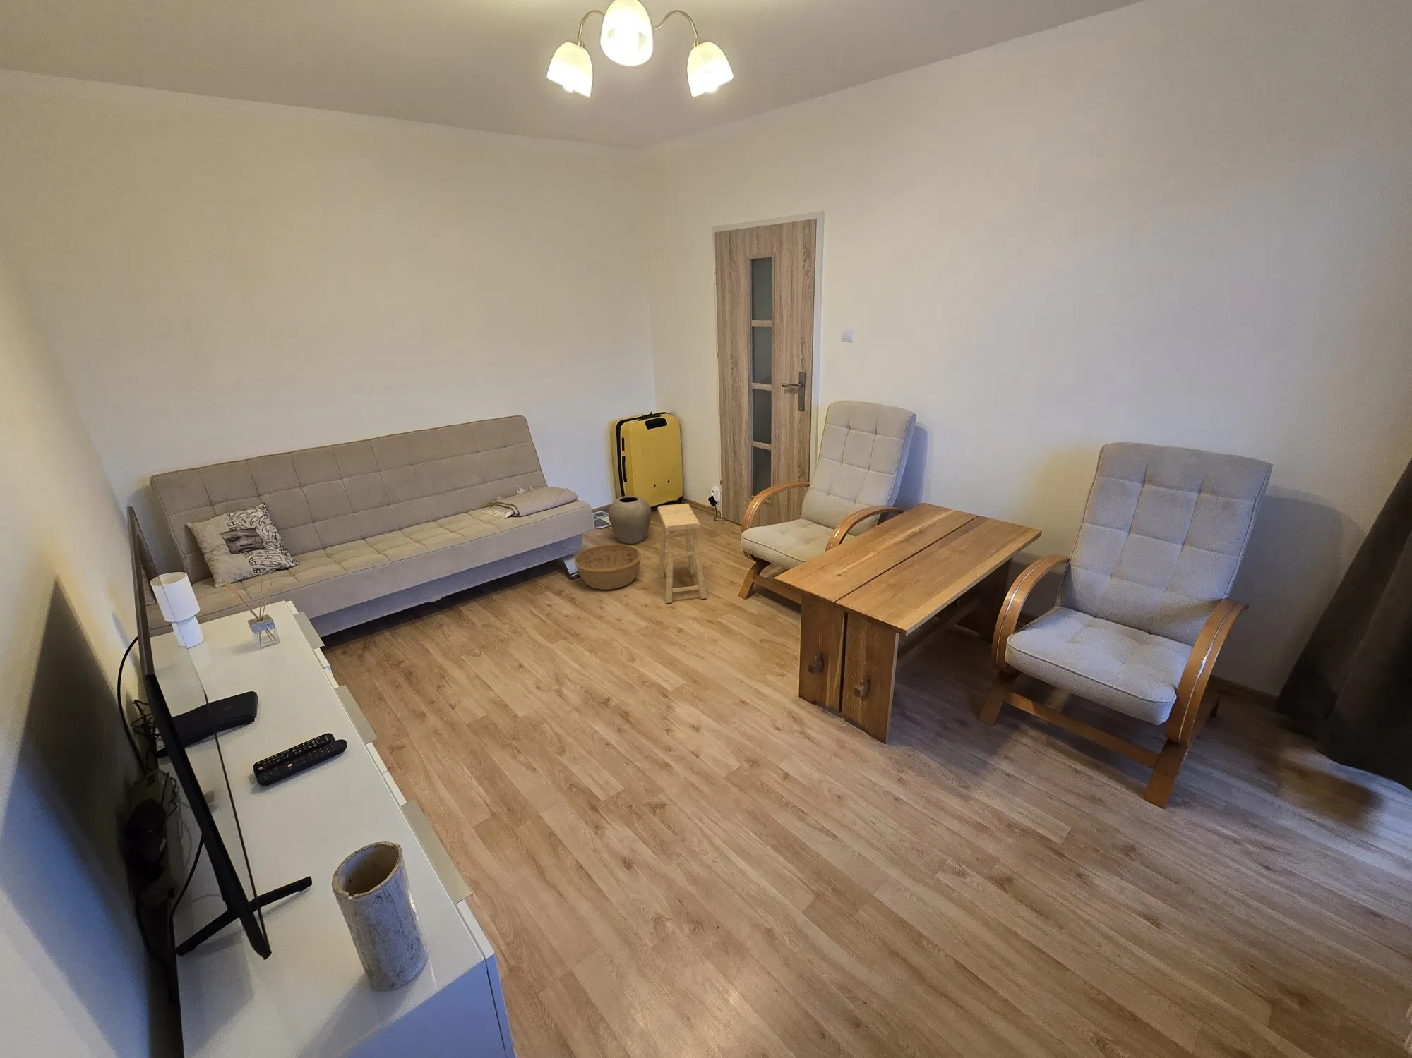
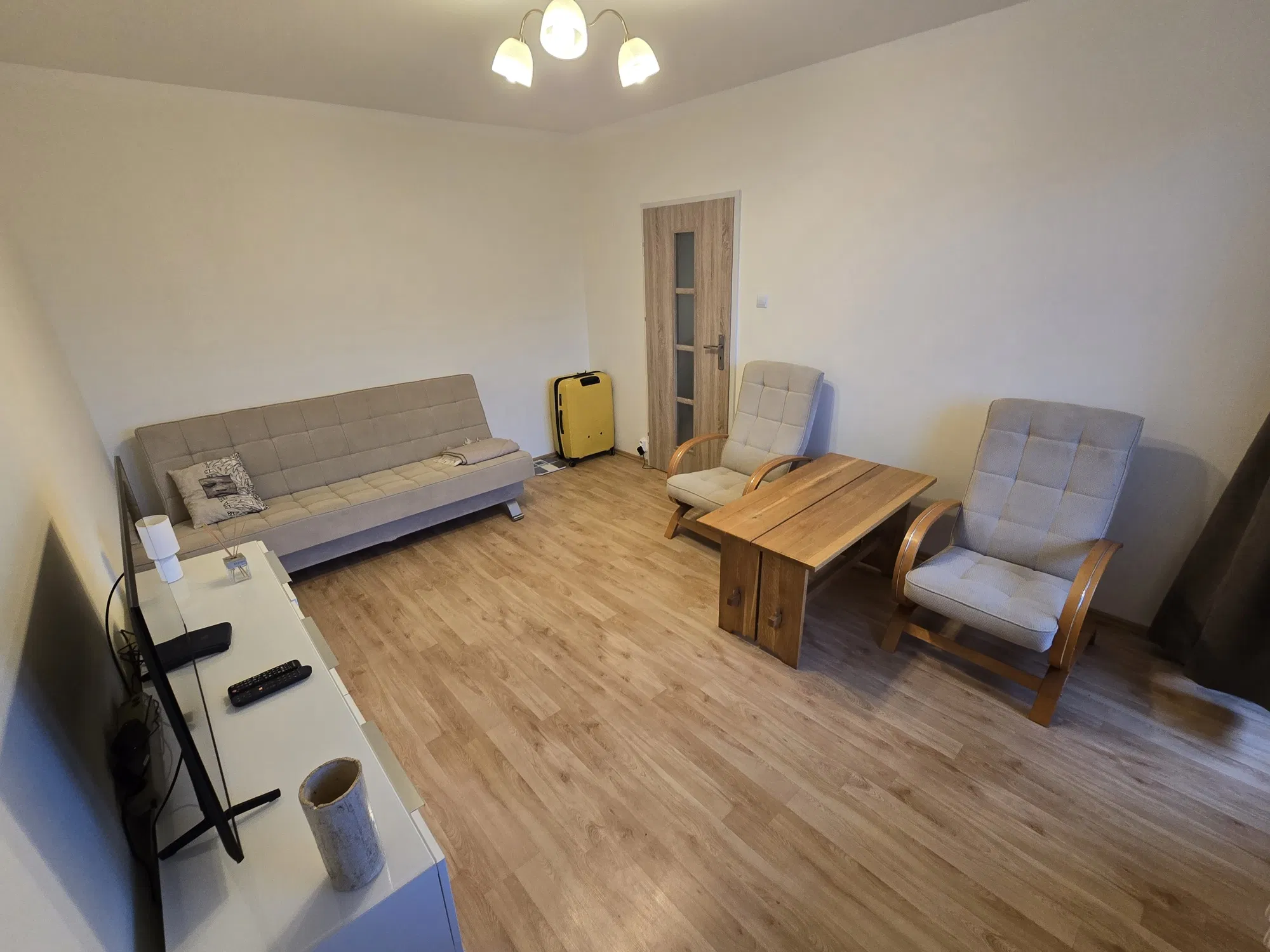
- vase [608,496,653,545]
- footstool [657,503,707,603]
- basket [574,543,643,590]
